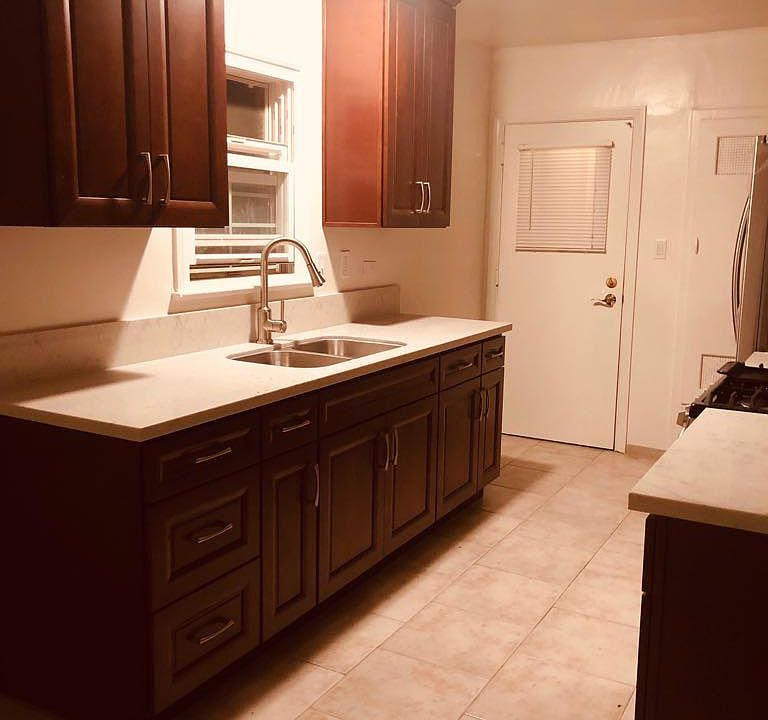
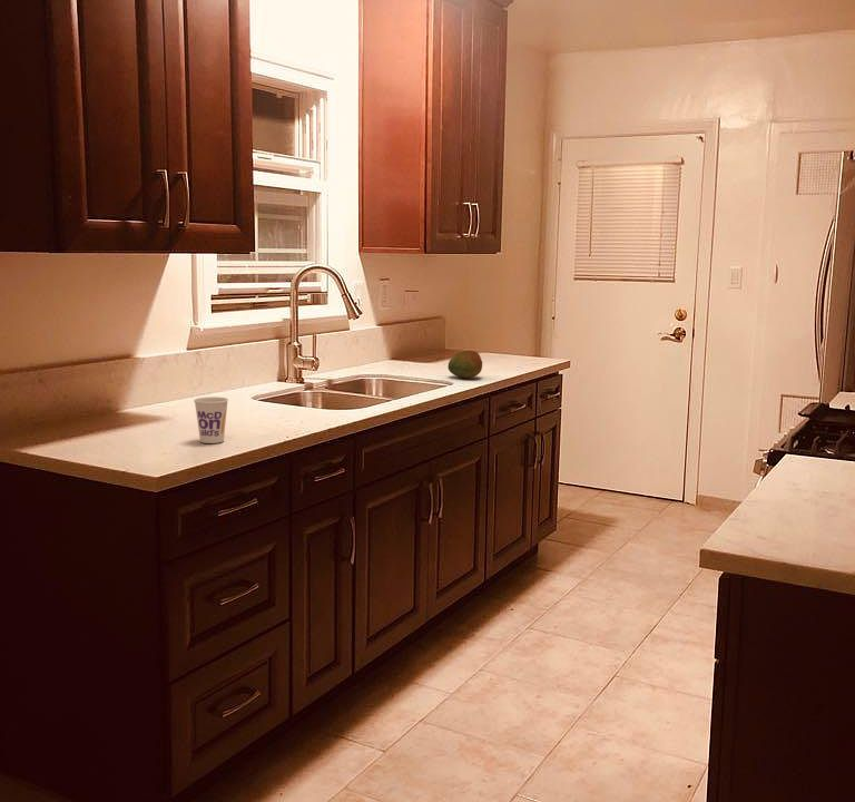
+ fruit [446,350,483,379]
+ cup [193,395,229,444]
